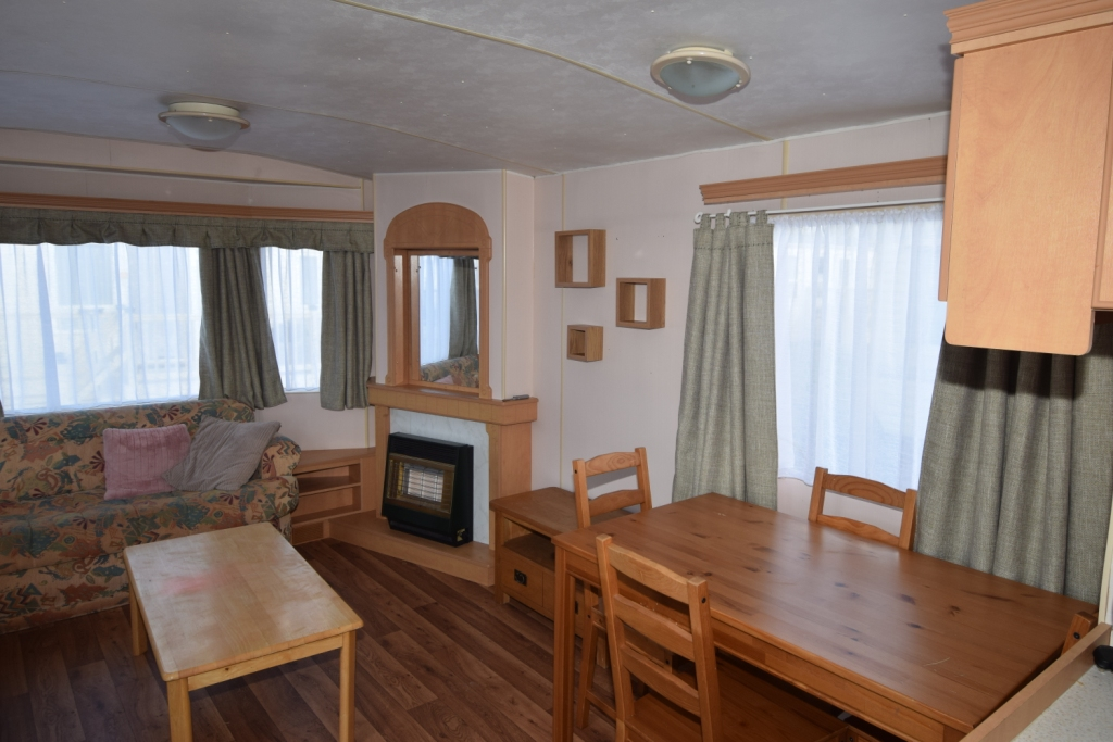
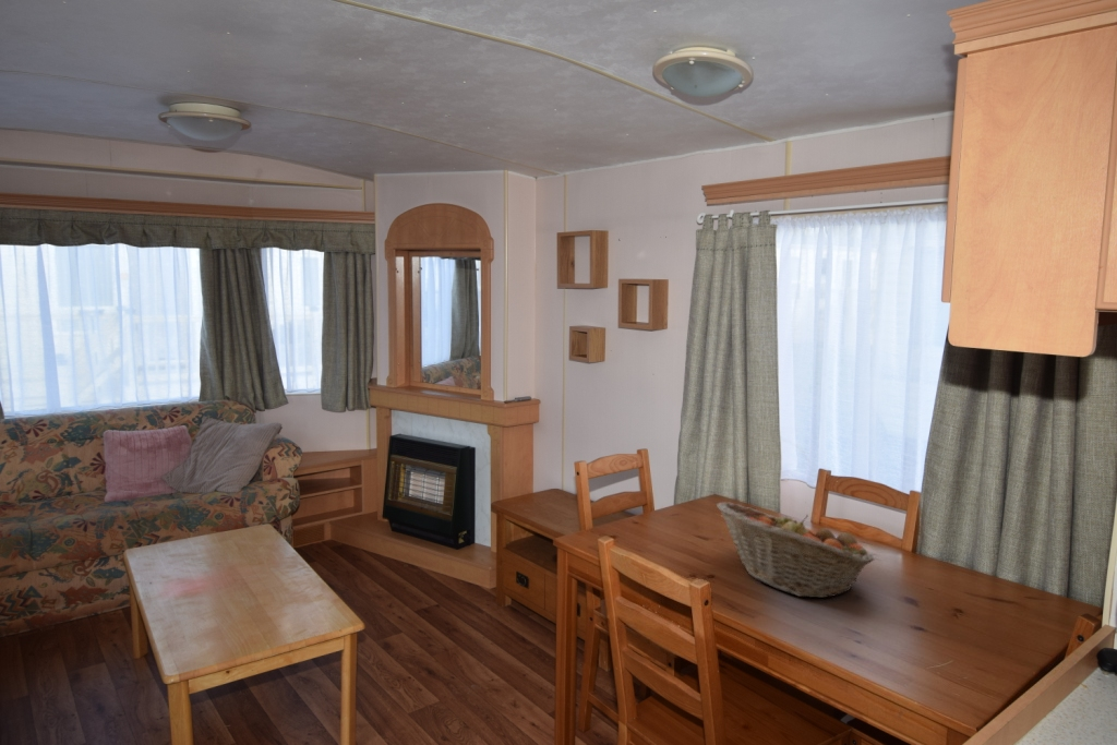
+ fruit basket [716,501,876,599]
